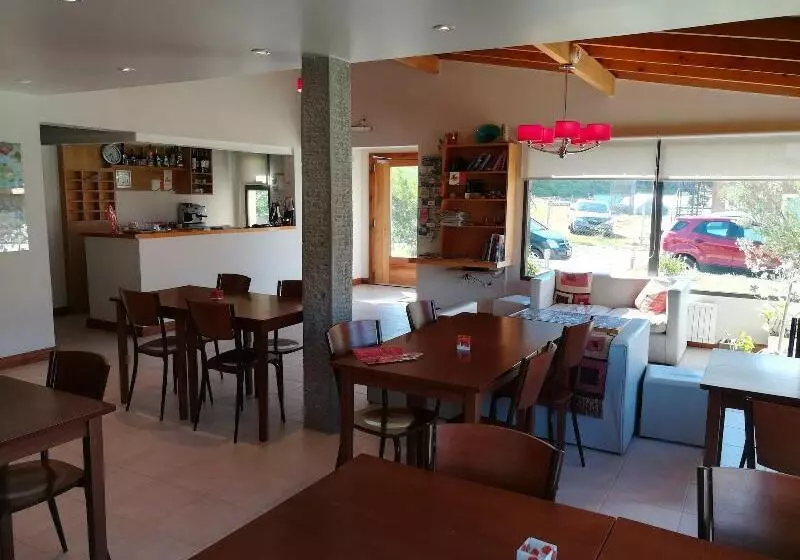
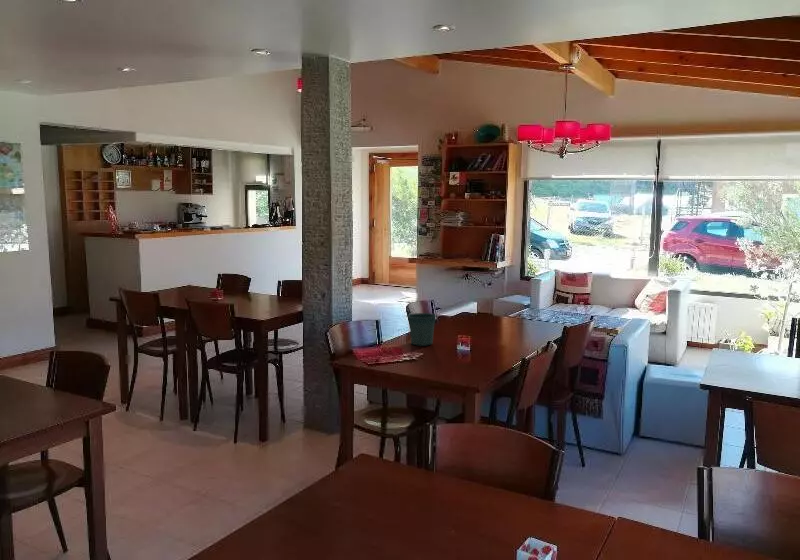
+ flower pot [406,312,438,347]
